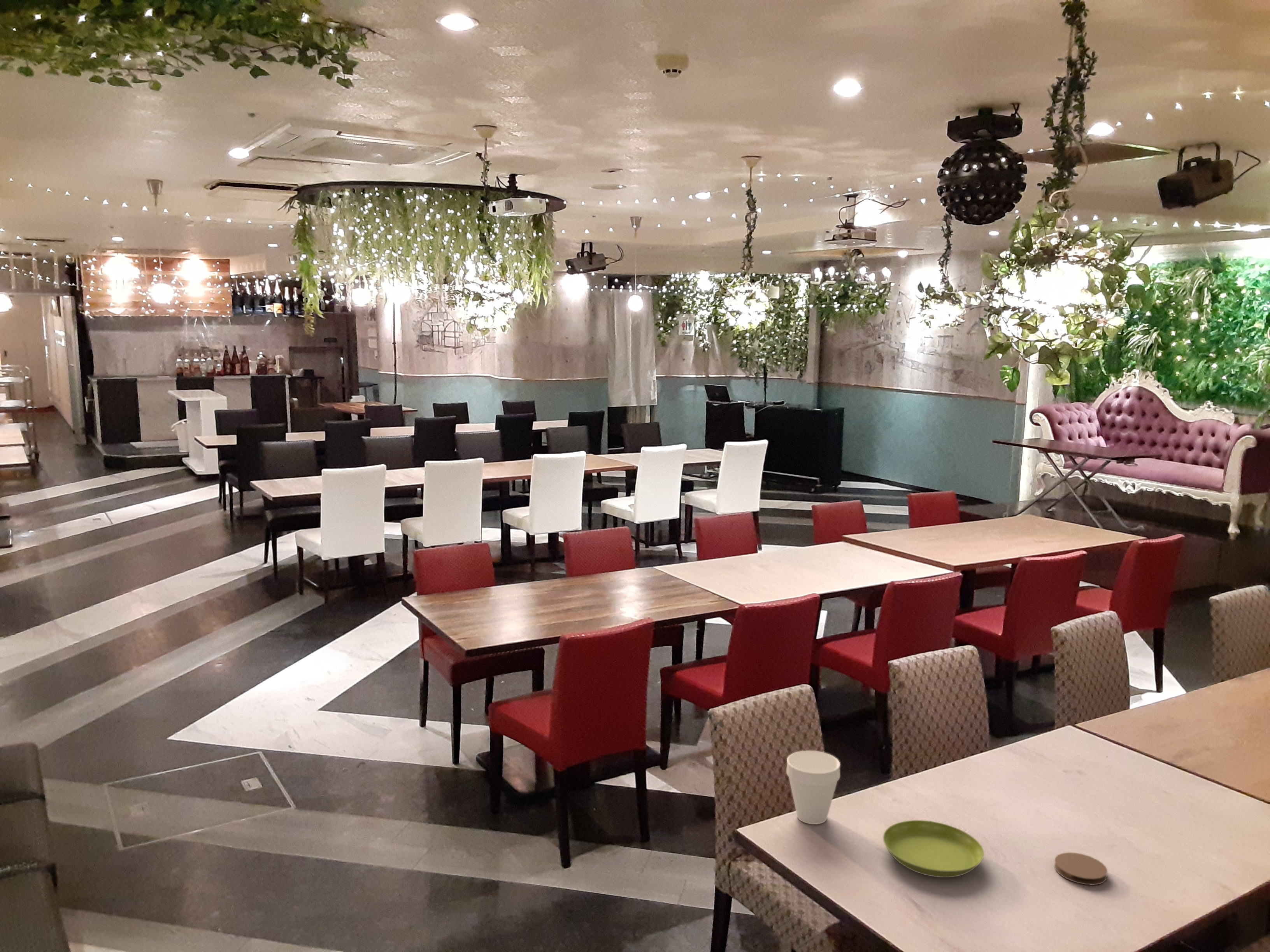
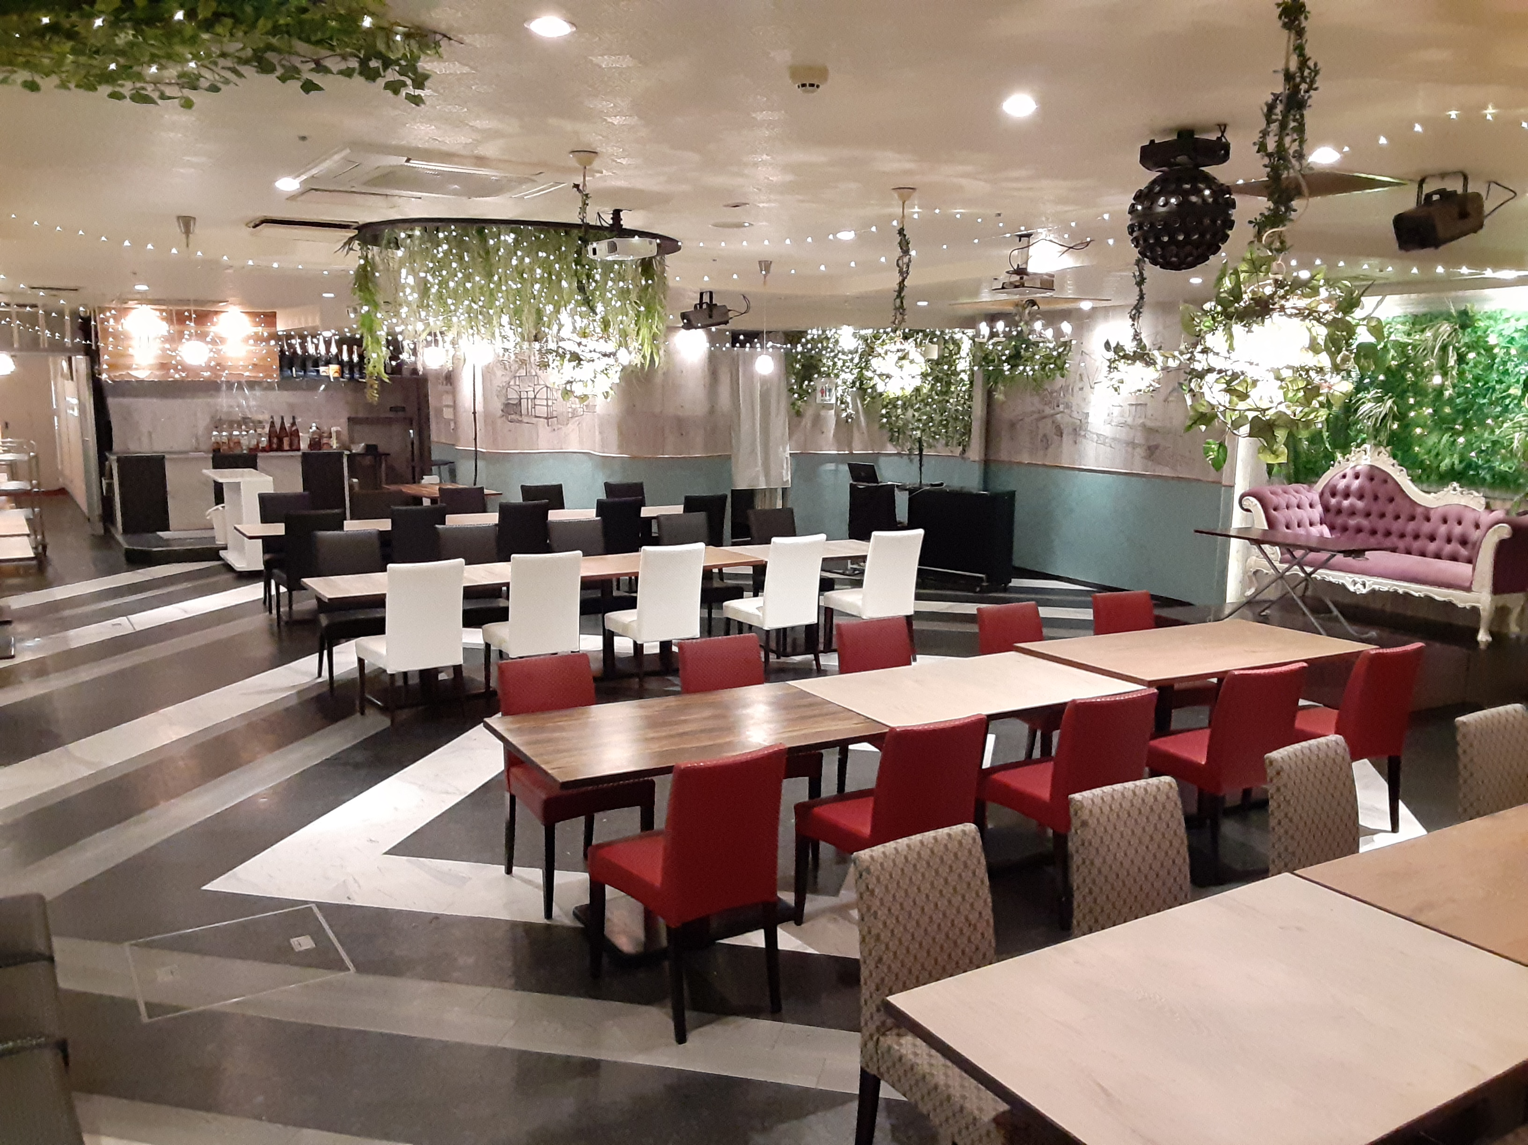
- saucer [882,820,984,878]
- coaster [1054,852,1108,885]
- cup [786,750,841,825]
